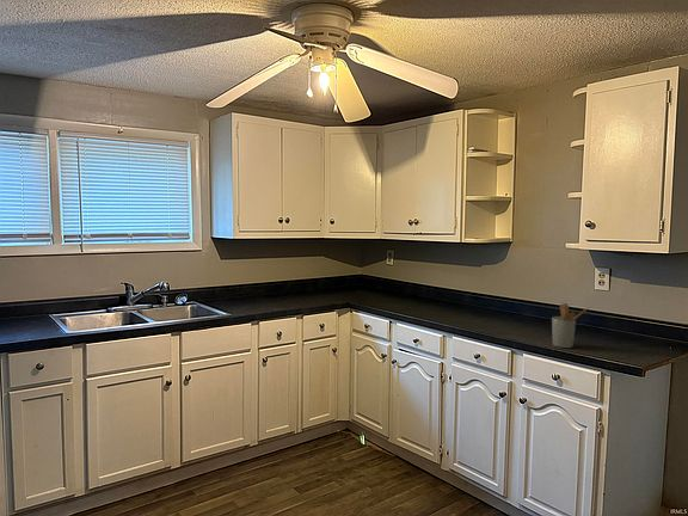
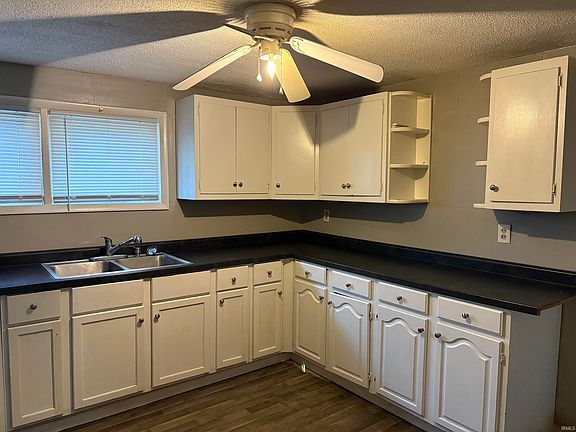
- utensil holder [551,302,589,349]
